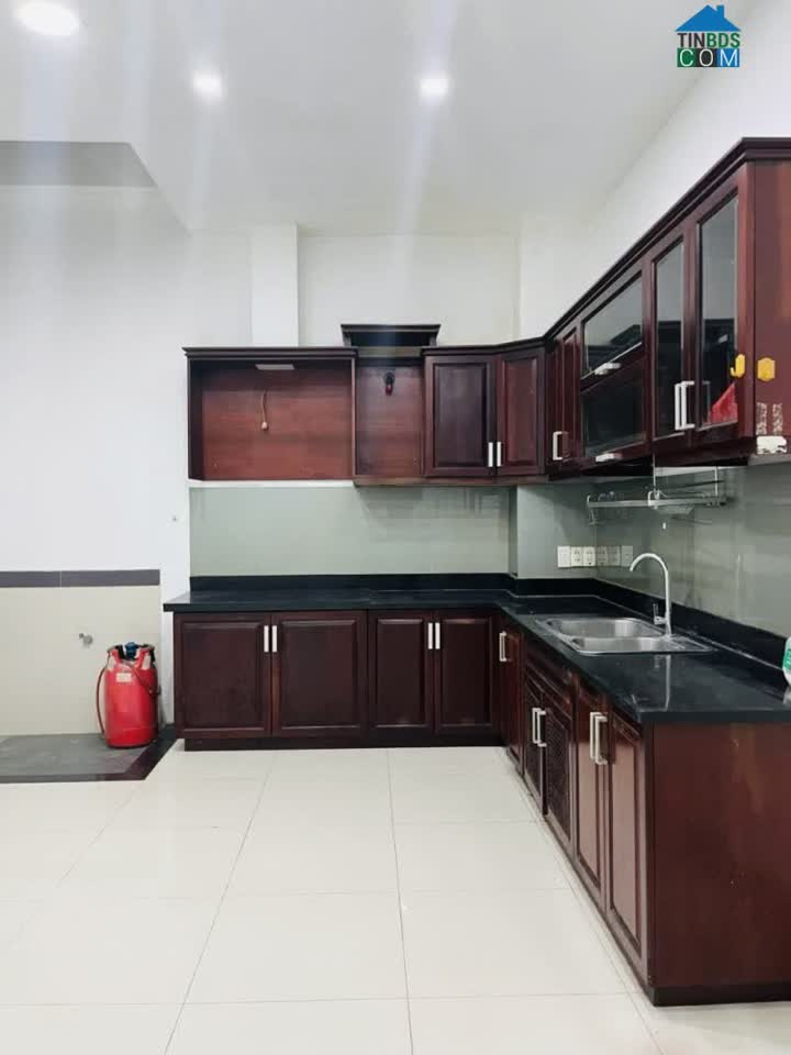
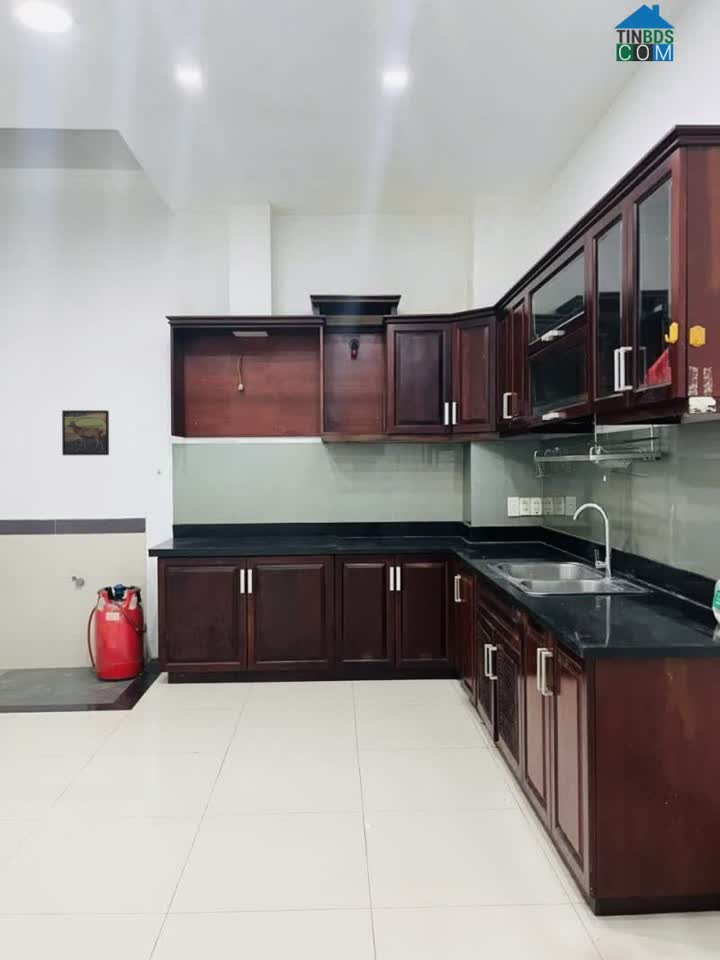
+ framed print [61,409,110,456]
